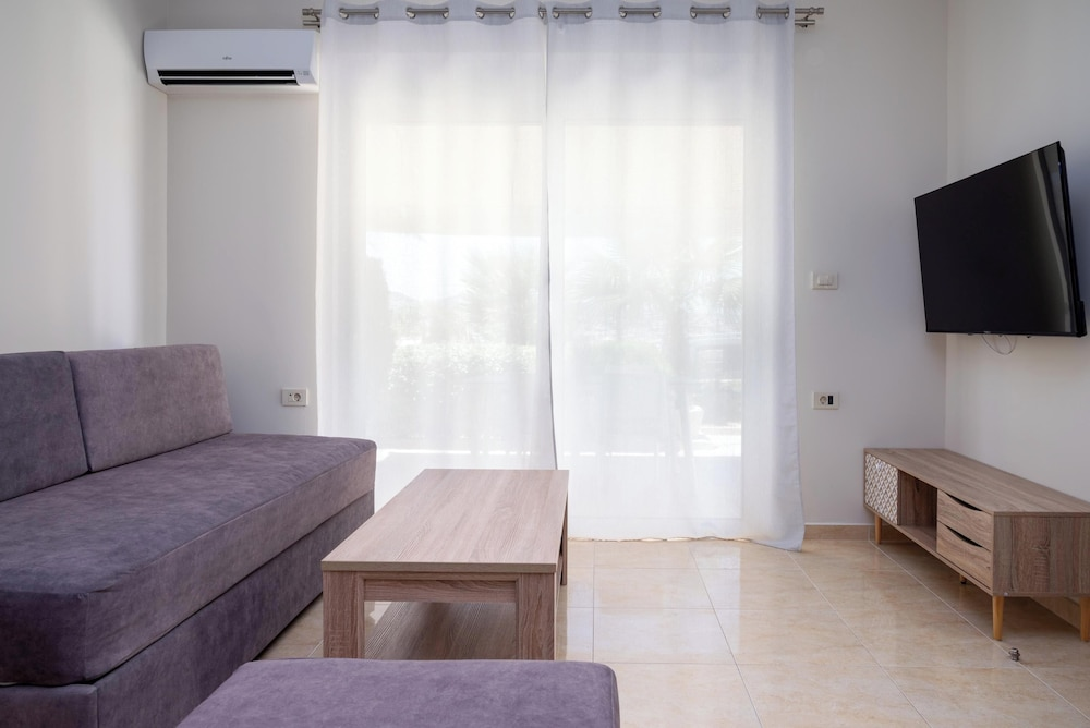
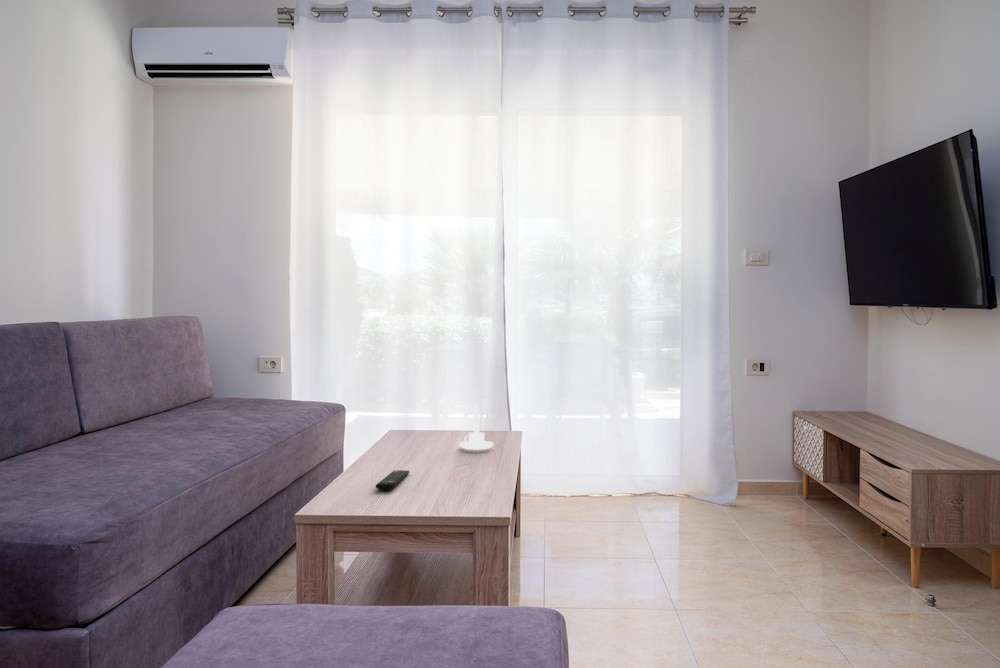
+ remote control [375,469,410,491]
+ candle holder [458,402,495,451]
